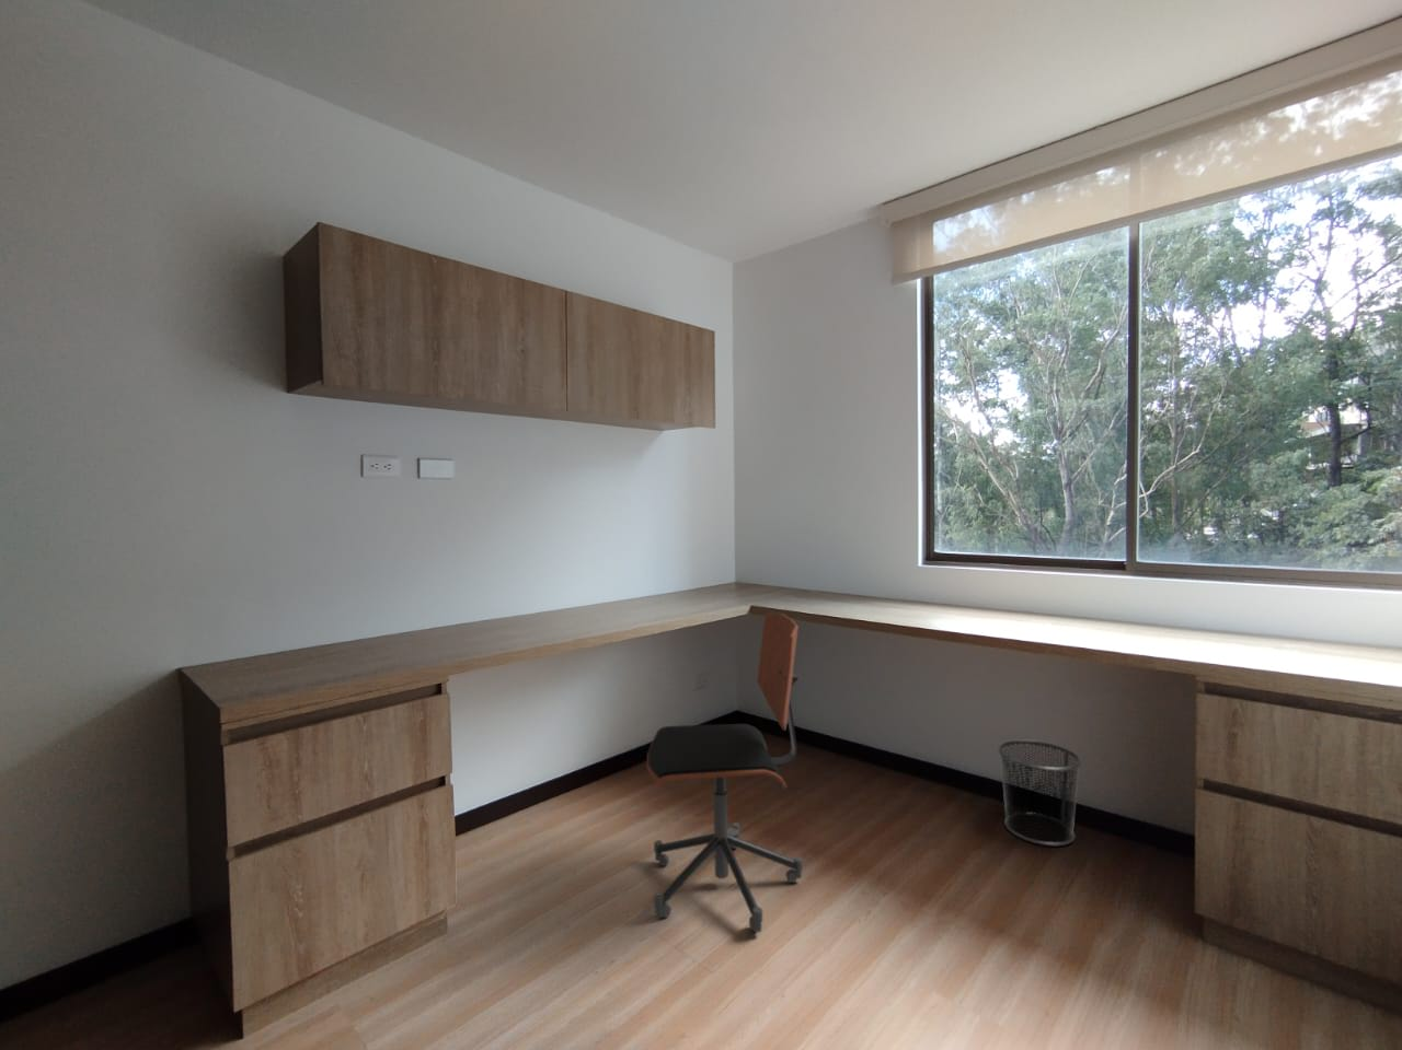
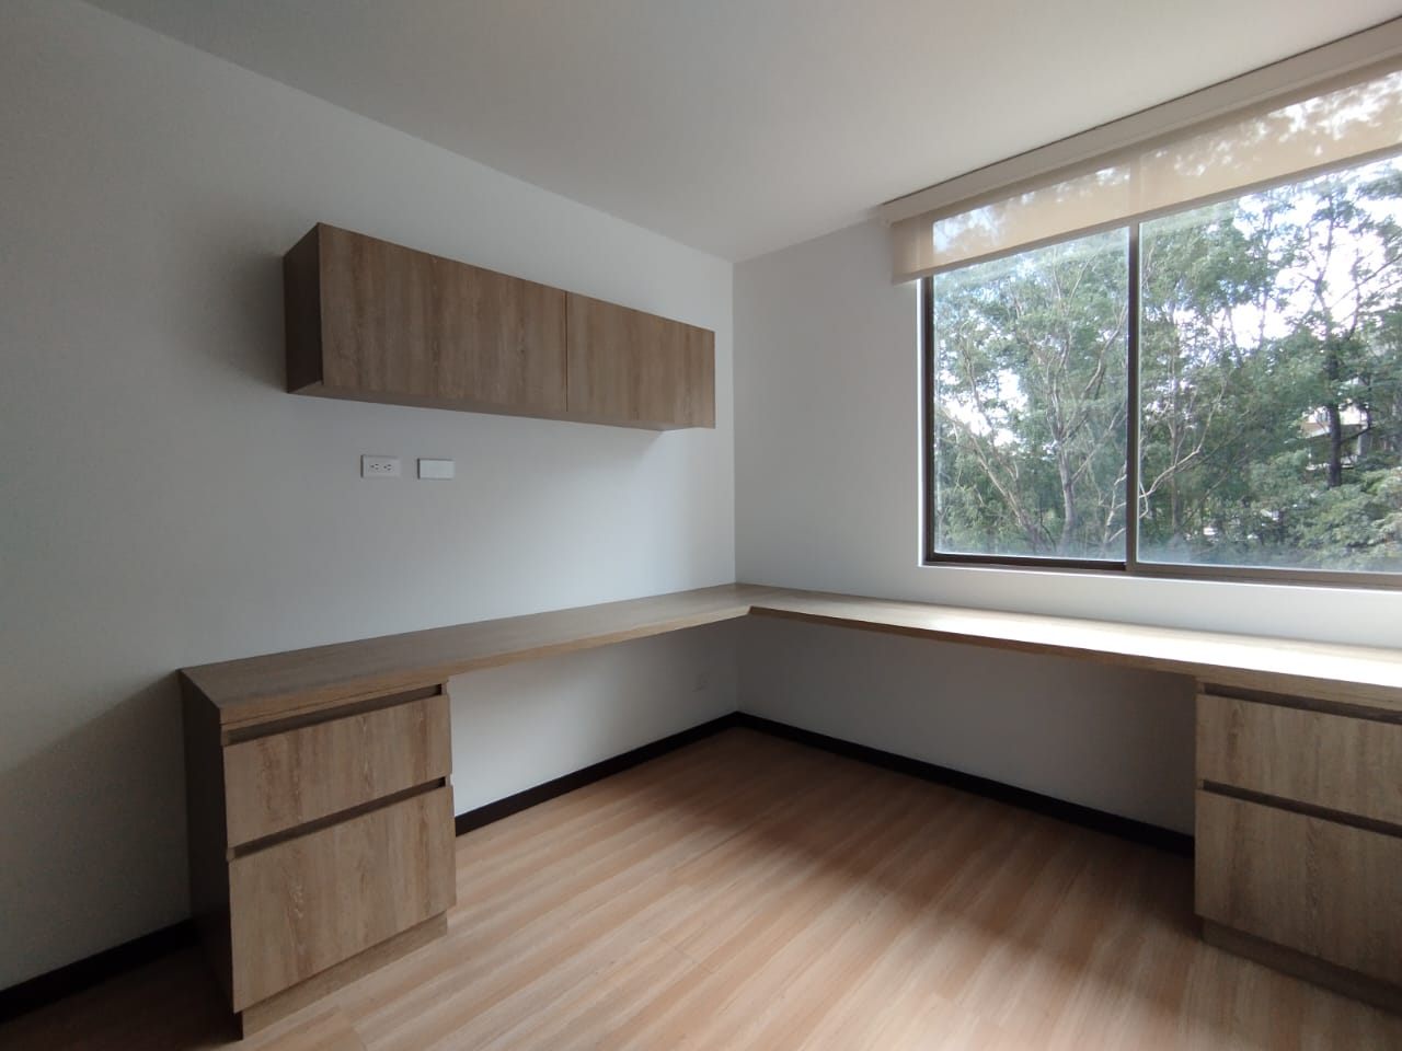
- waste bin [997,739,1082,848]
- office chair [646,612,804,933]
